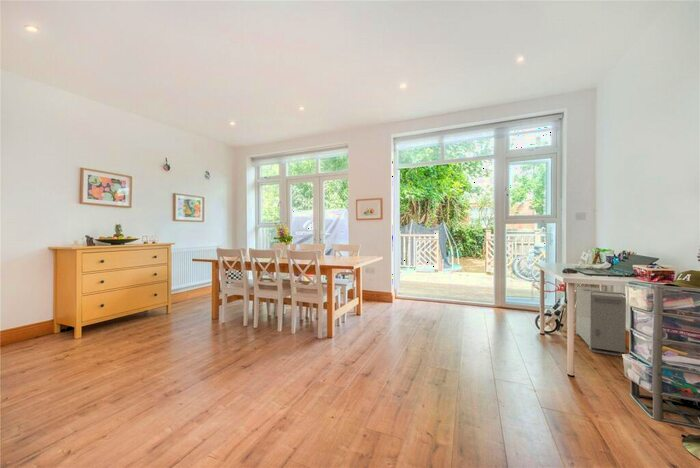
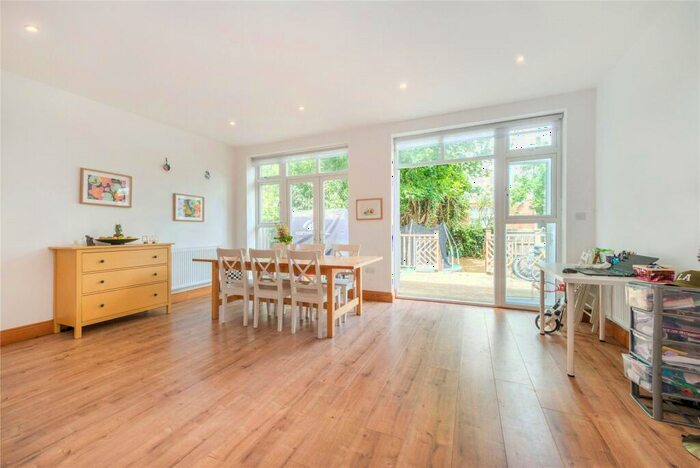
- storage bin [575,284,627,357]
